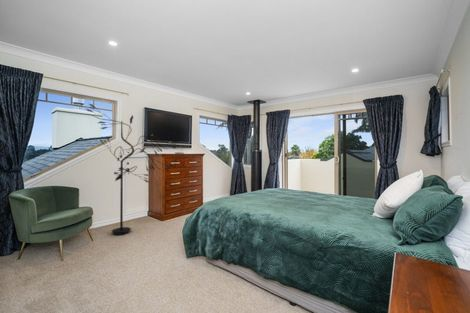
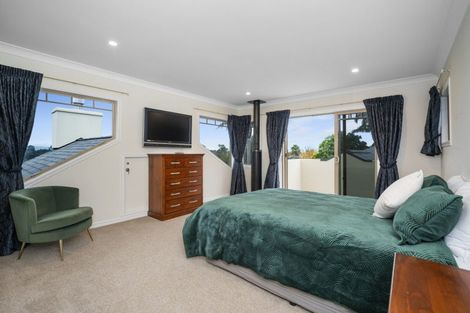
- floor lamp [85,103,178,236]
